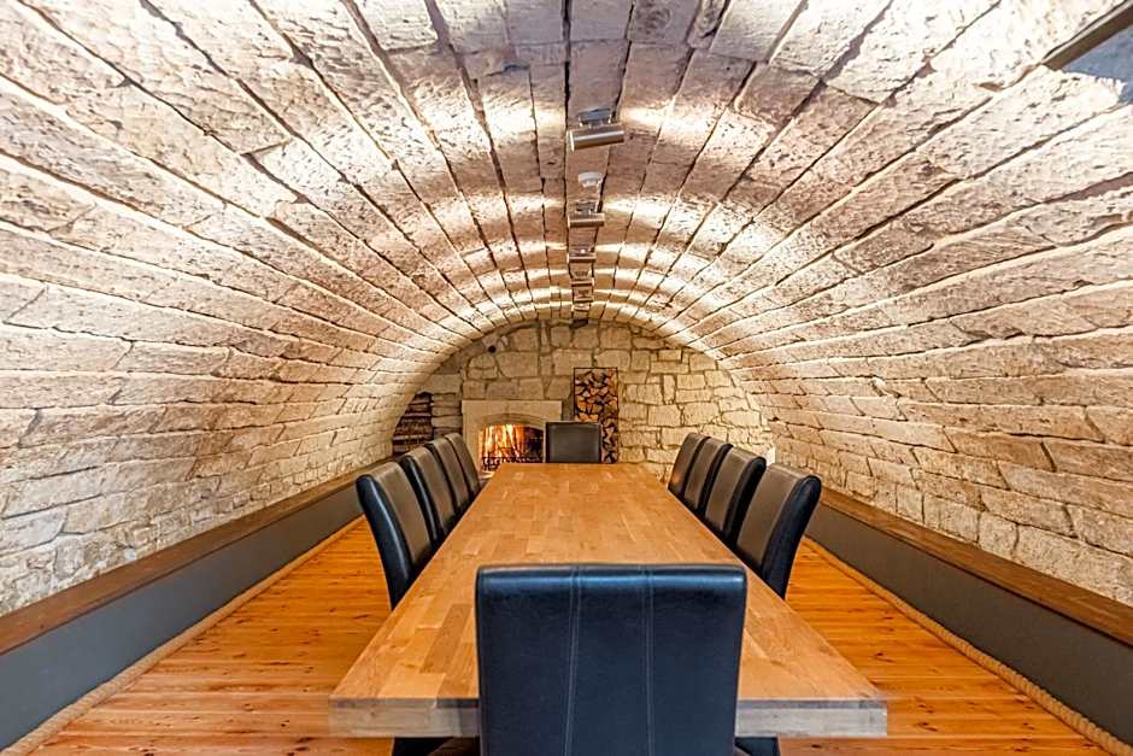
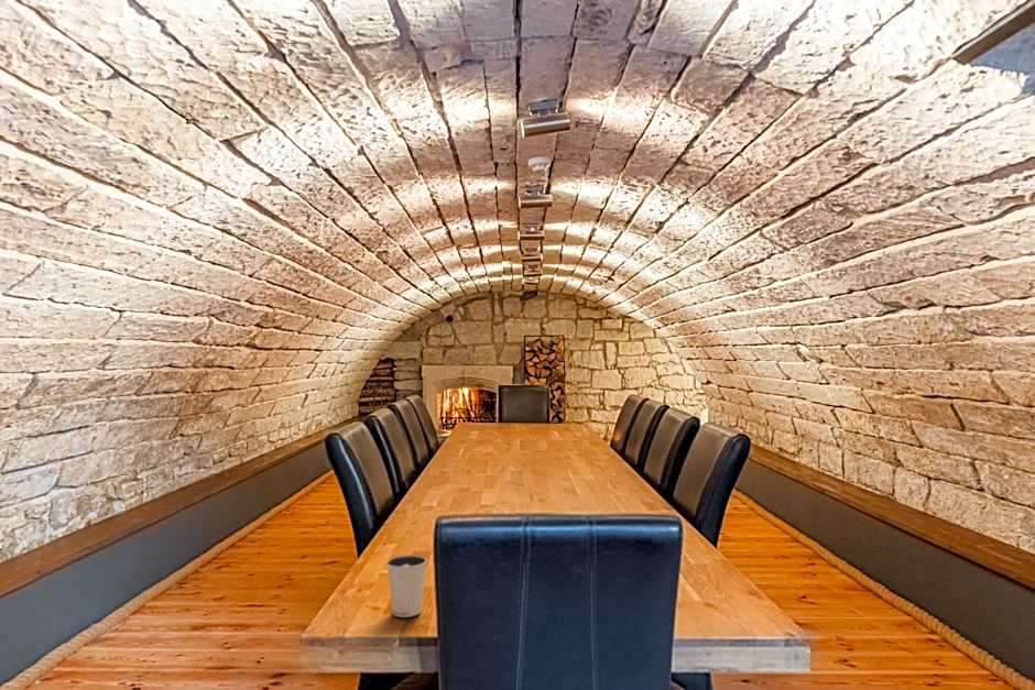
+ dixie cup [385,554,428,618]
